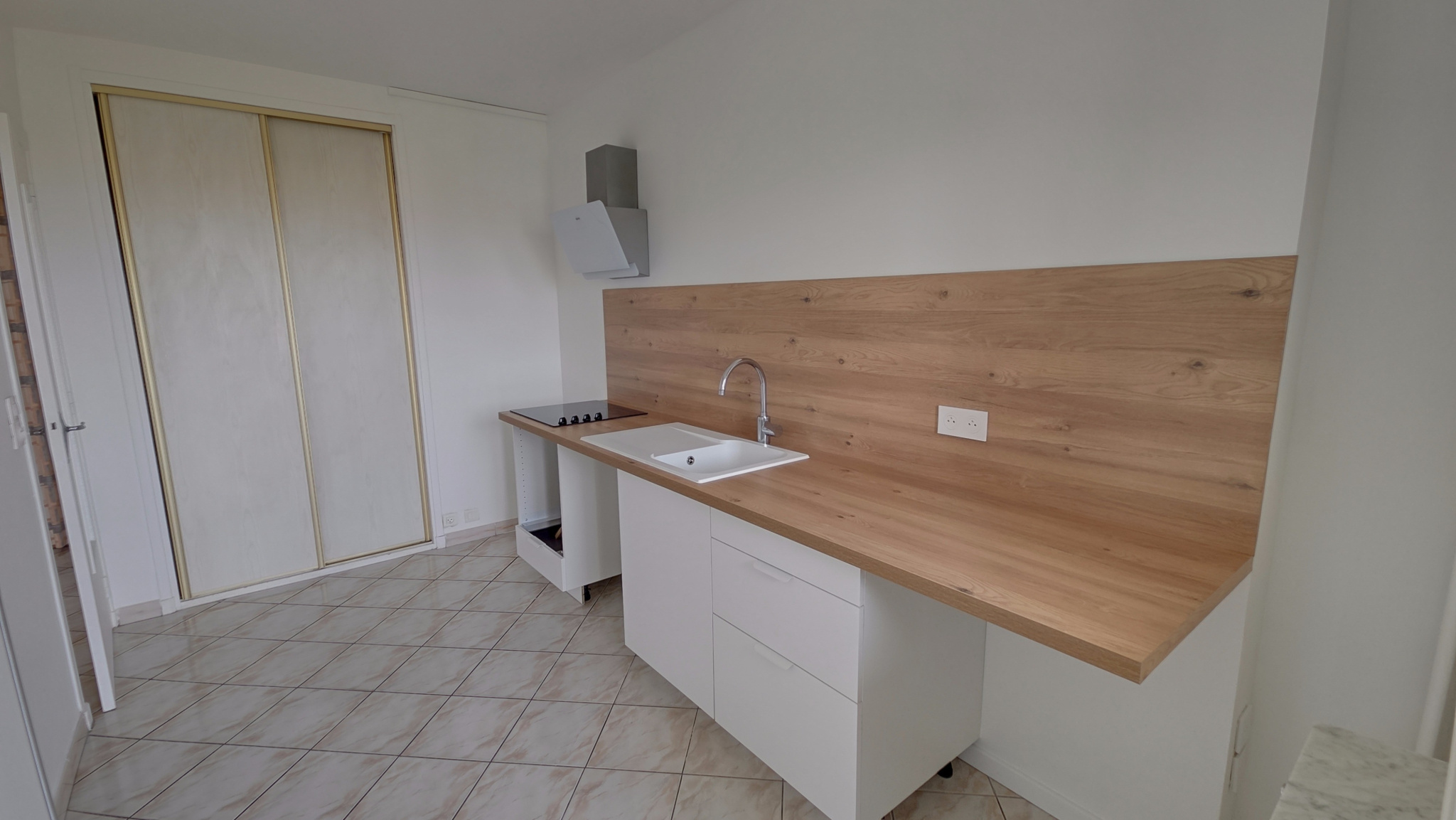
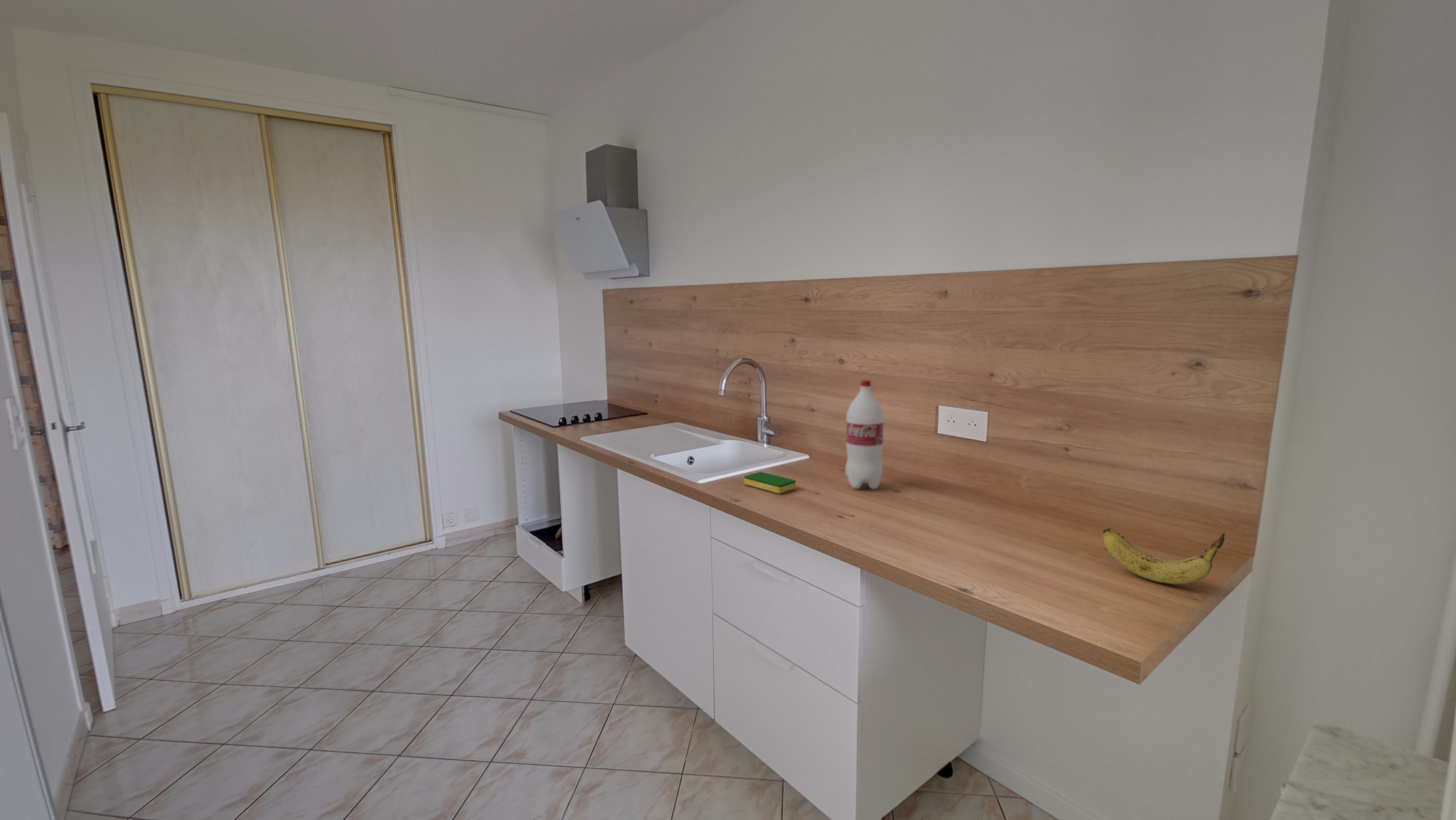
+ dish sponge [744,471,796,494]
+ bottle [845,379,884,490]
+ banana [1102,528,1226,585]
